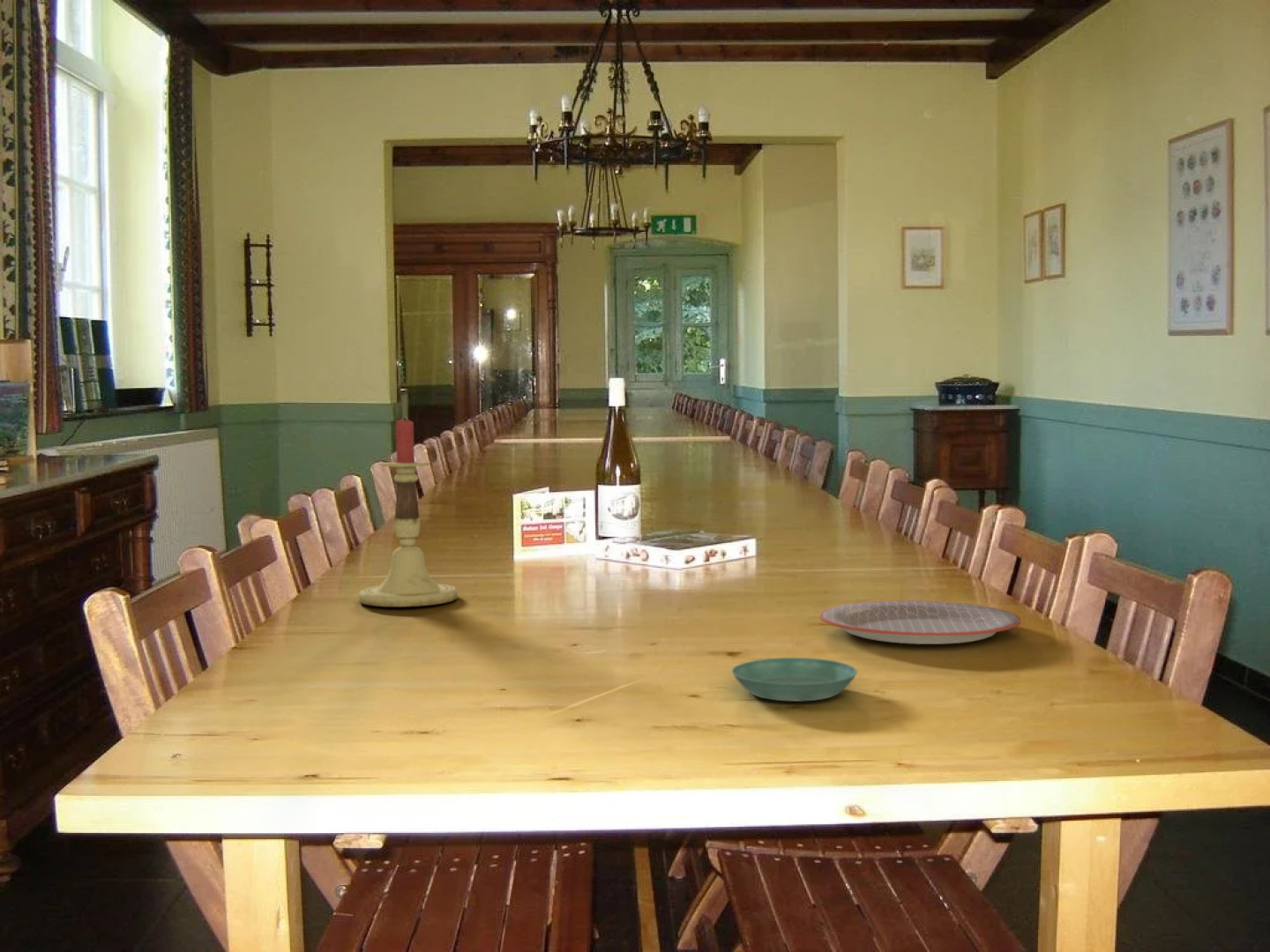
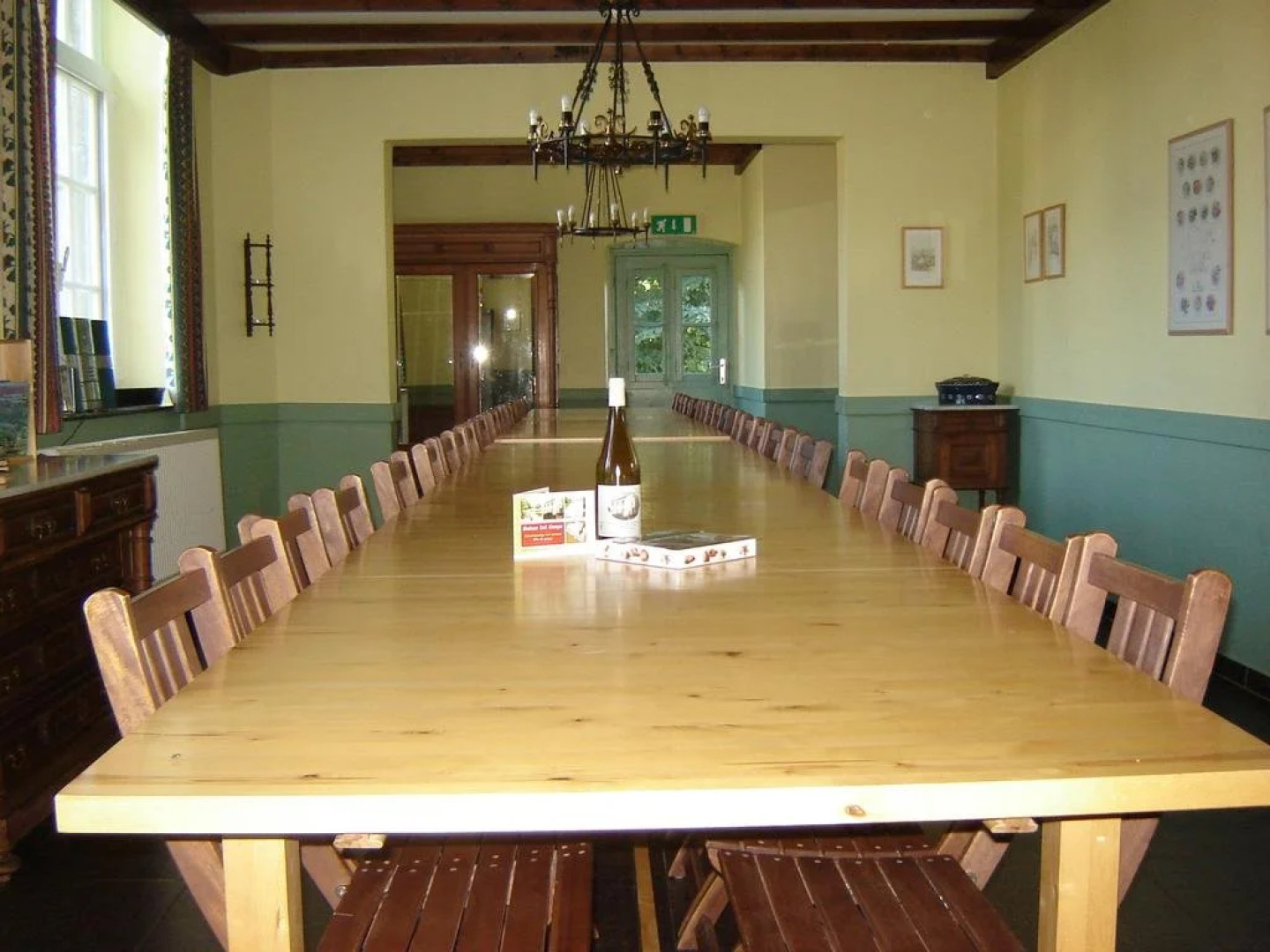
- plate [818,599,1022,645]
- candlestick [358,417,459,607]
- saucer [730,657,858,703]
